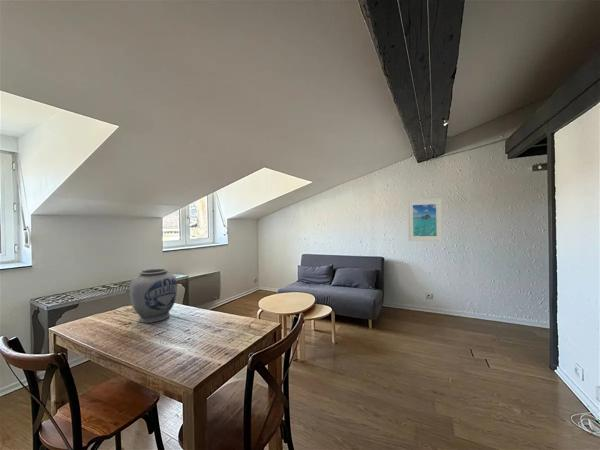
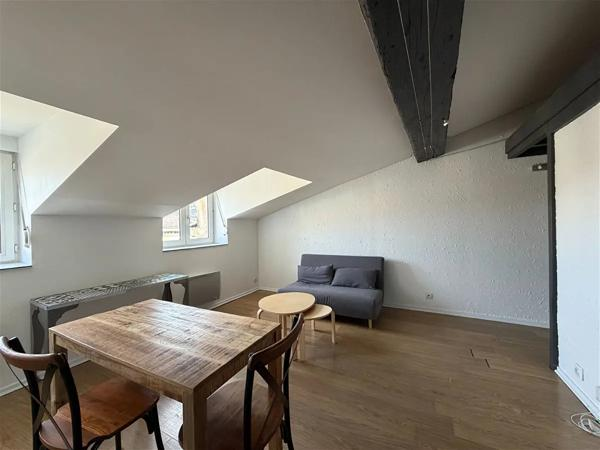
- vase [129,267,178,324]
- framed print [406,198,444,242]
